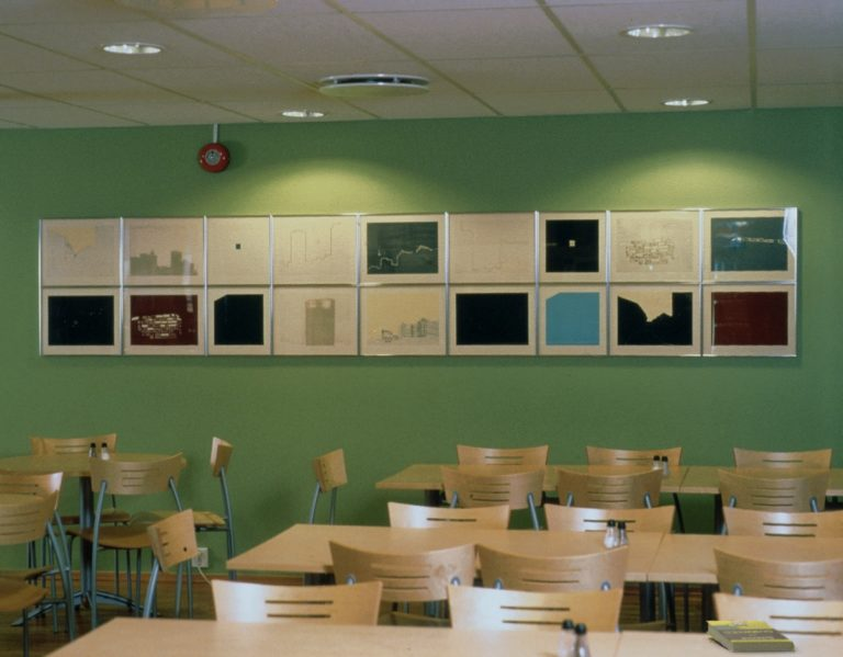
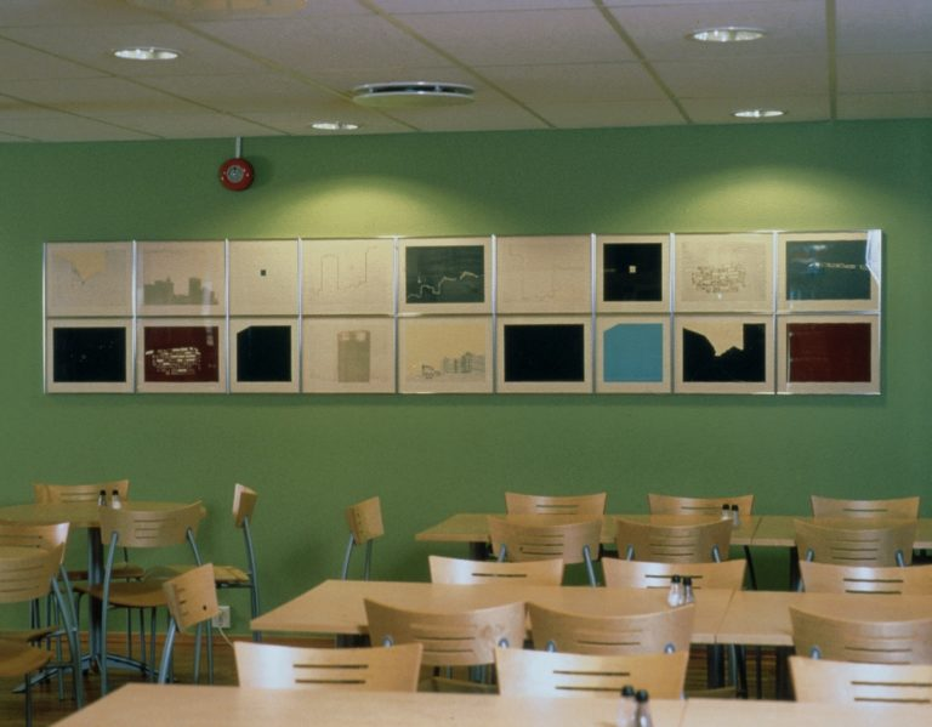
- book [706,620,796,653]
